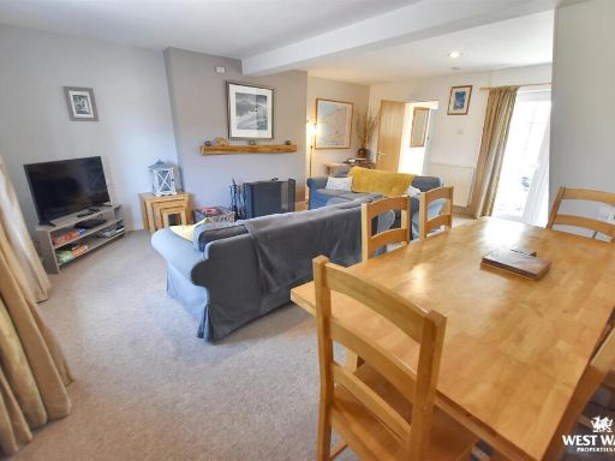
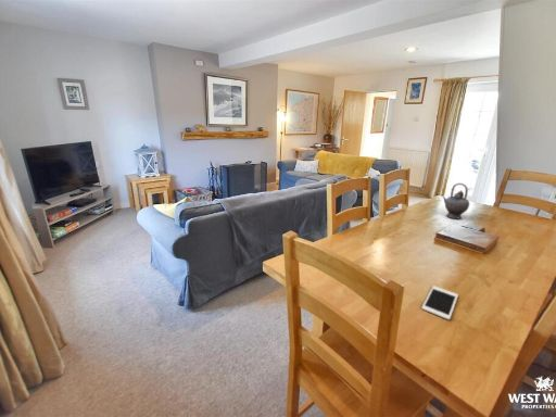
+ cell phone [421,285,459,320]
+ teapot [440,182,470,219]
